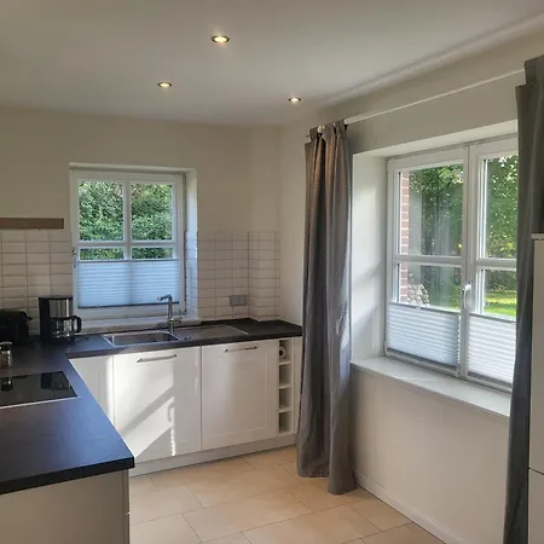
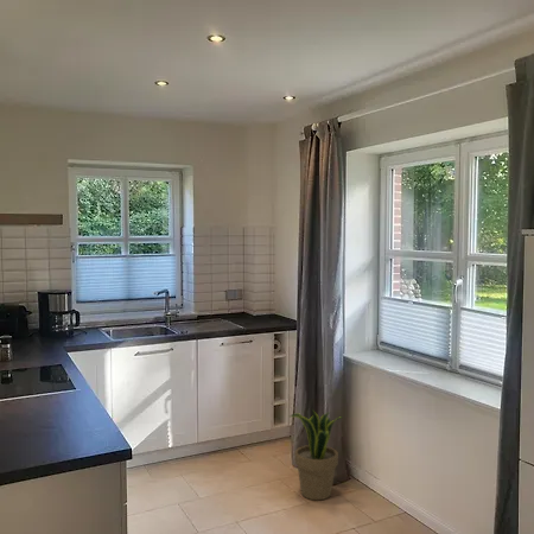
+ potted plant [288,408,345,501]
